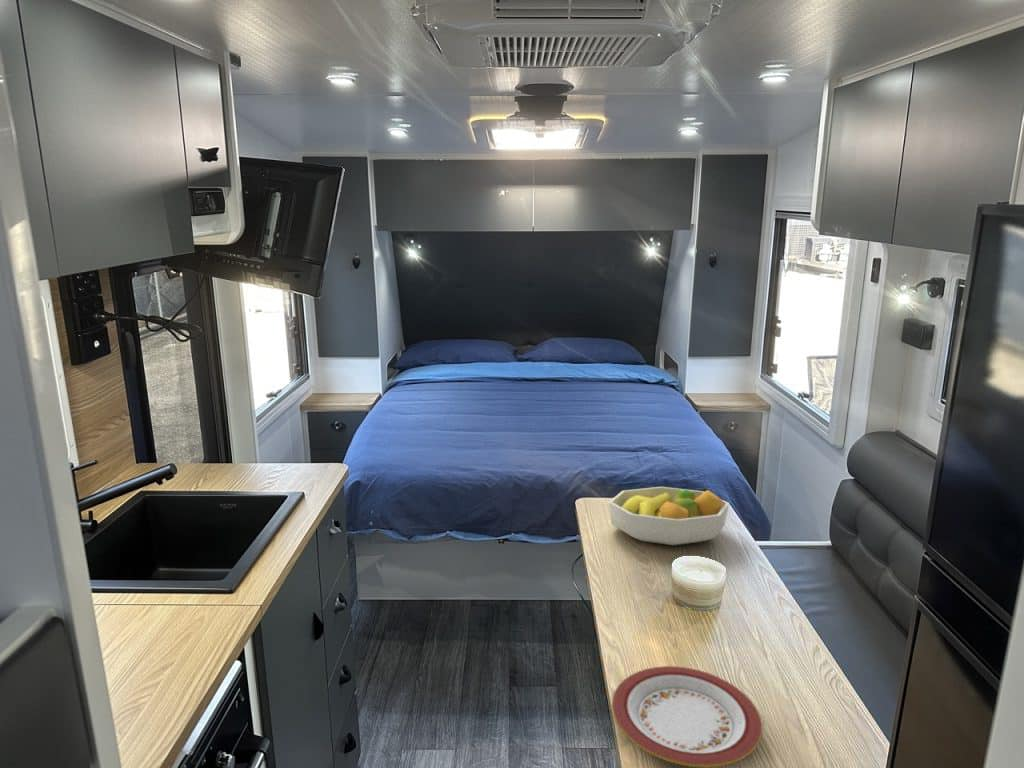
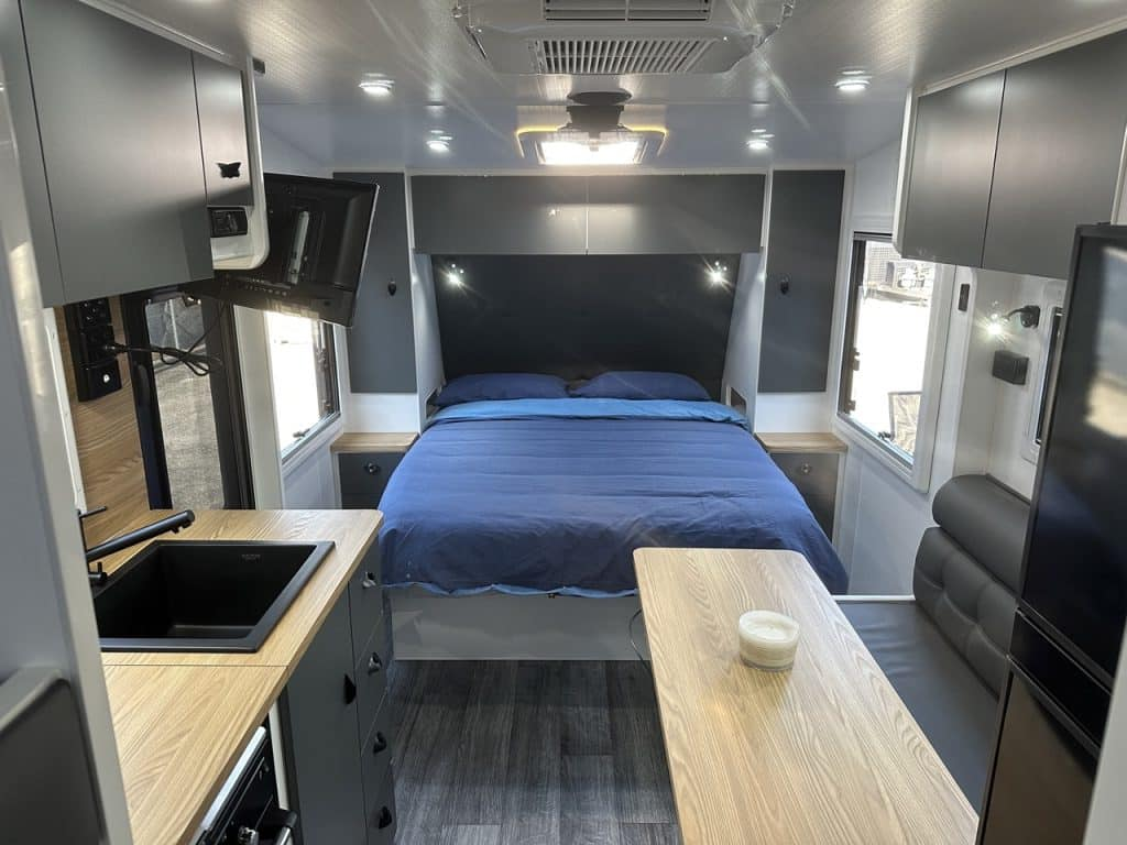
- fruit bowl [608,486,730,546]
- plate [611,665,763,768]
